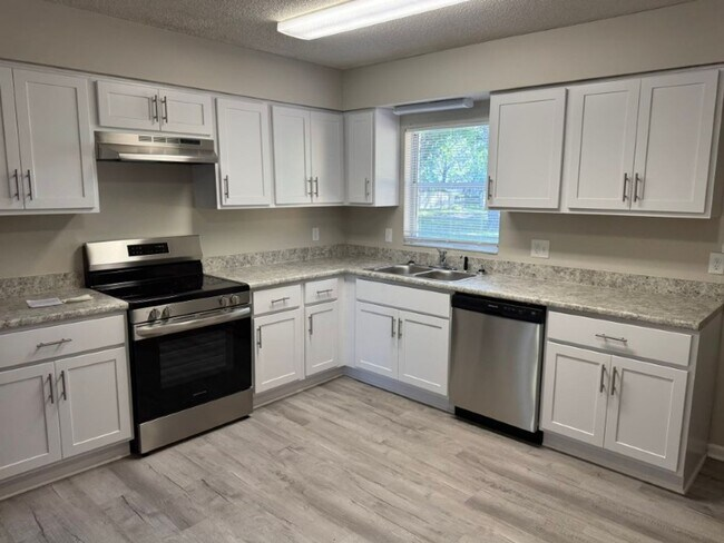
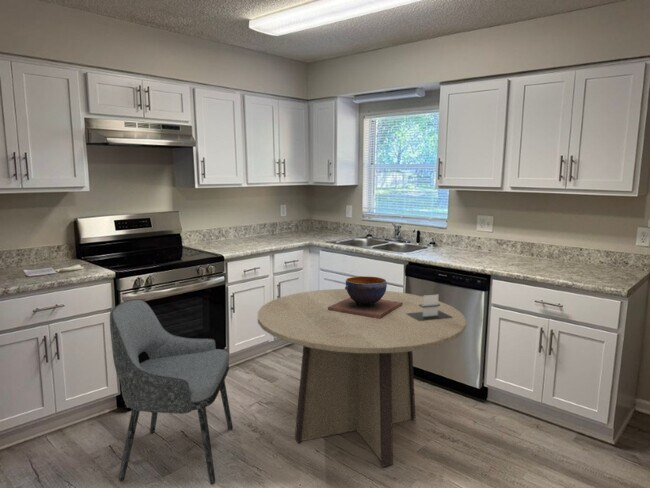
+ dining chair [109,298,234,485]
+ decorative bowl [327,275,403,319]
+ dining table [257,288,467,468]
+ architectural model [406,293,452,321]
